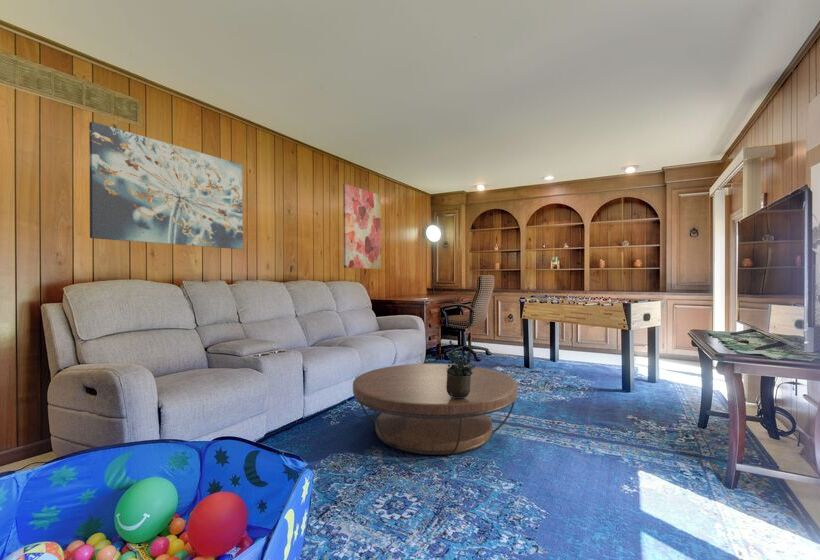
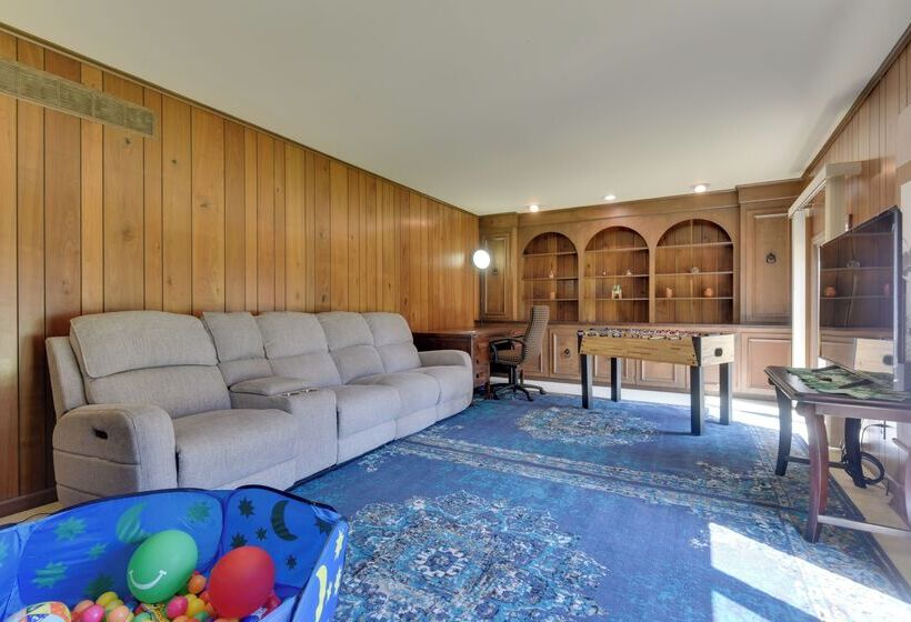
- potted plant [446,334,476,400]
- wall art [88,121,244,250]
- wall art [342,183,382,270]
- coffee table [352,363,519,456]
